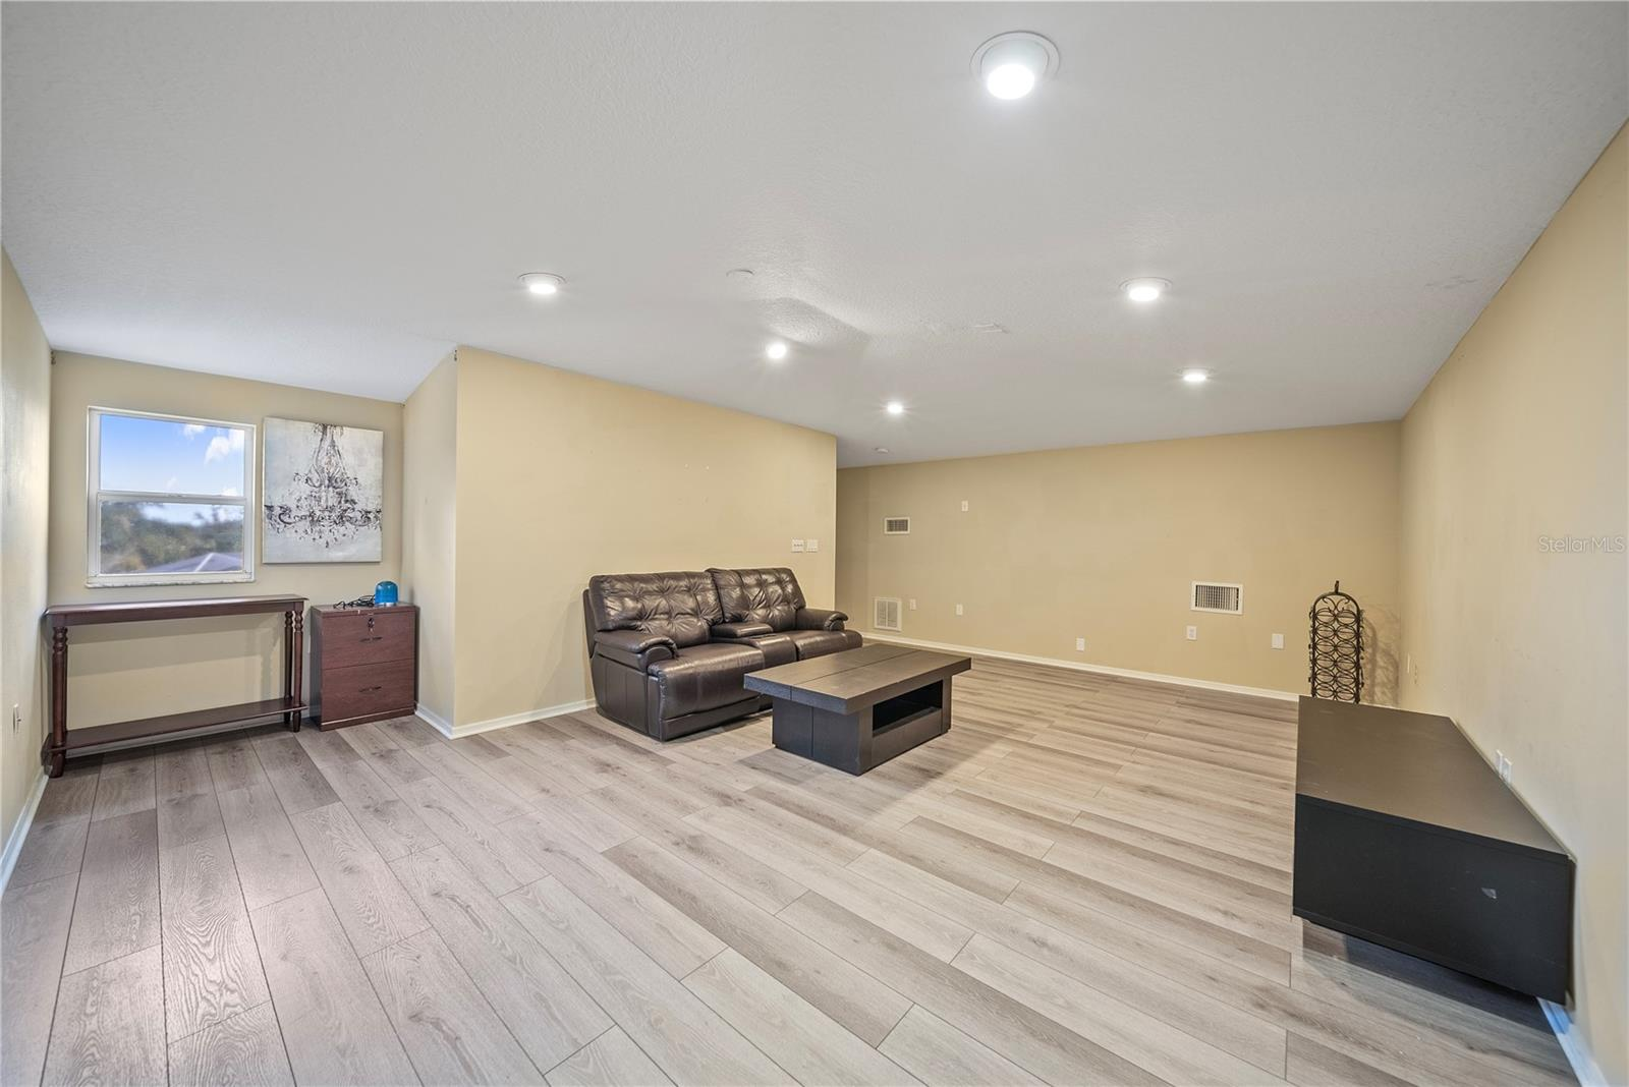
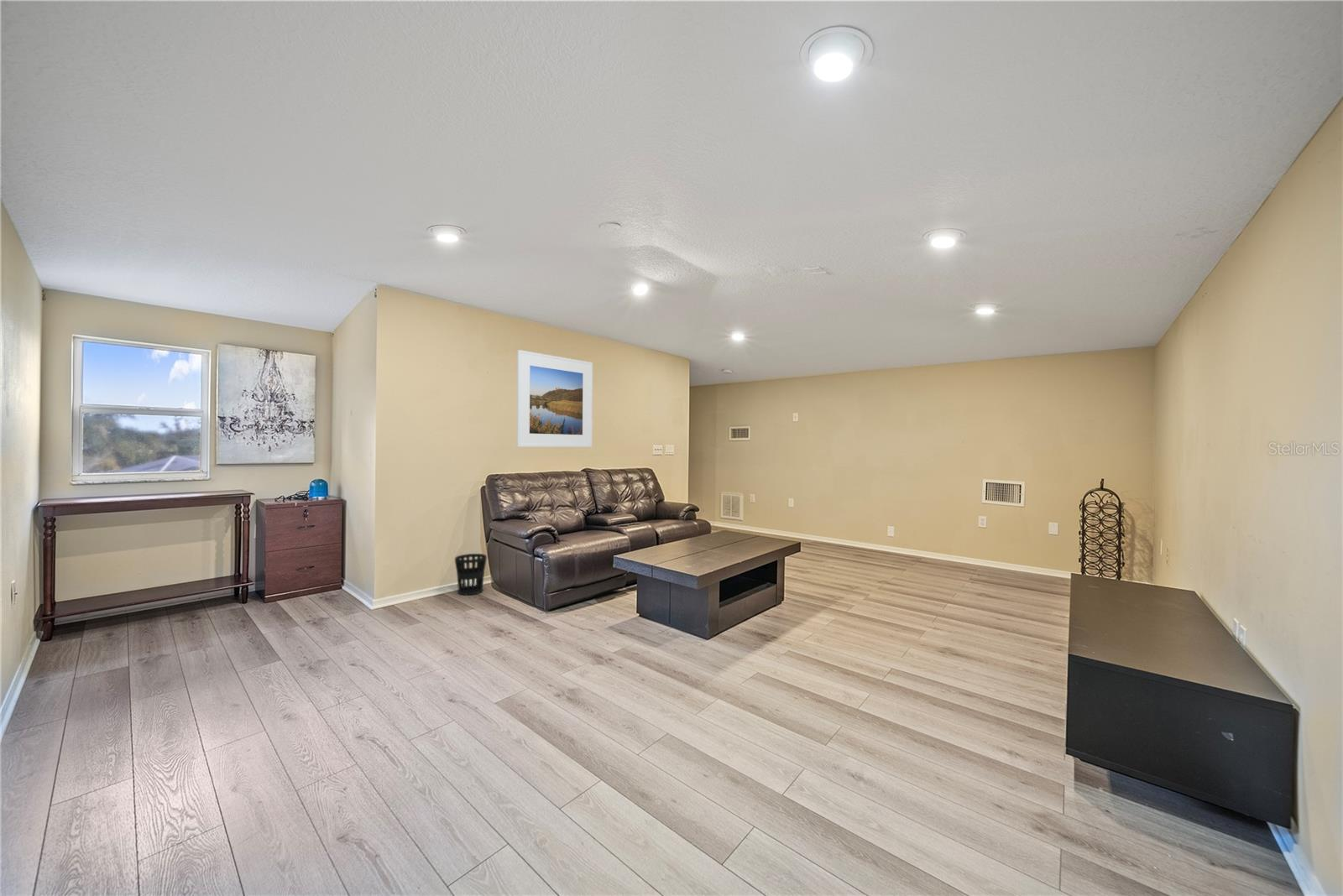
+ wastebasket [454,553,488,596]
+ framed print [516,349,593,448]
